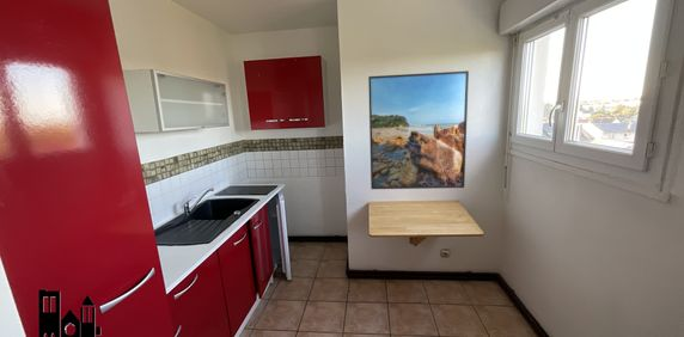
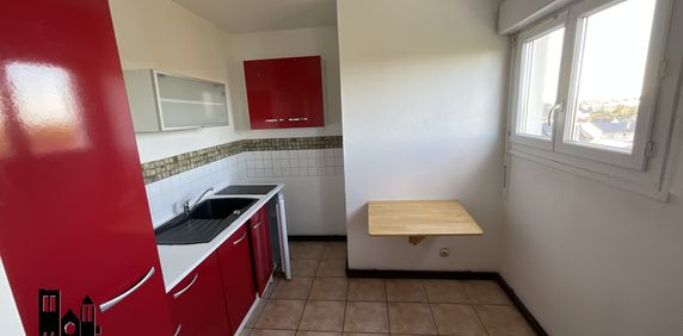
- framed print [367,69,470,190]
